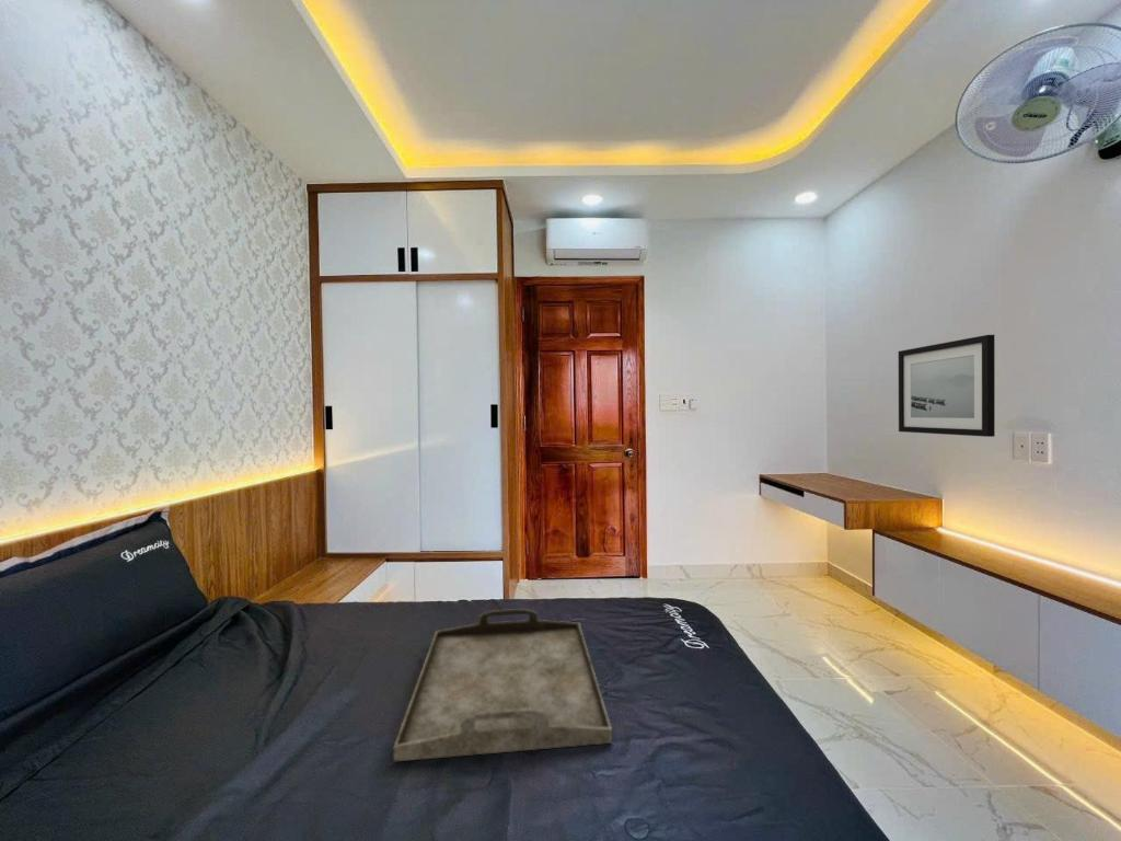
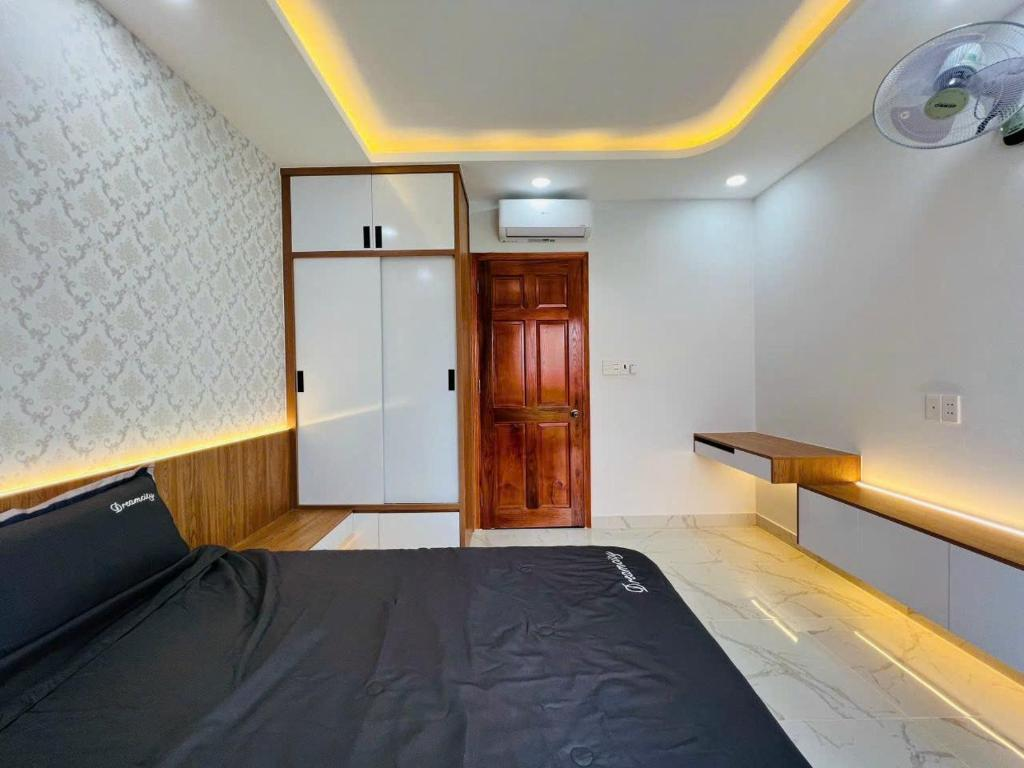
- serving tray [393,608,613,762]
- wall art [898,334,996,438]
